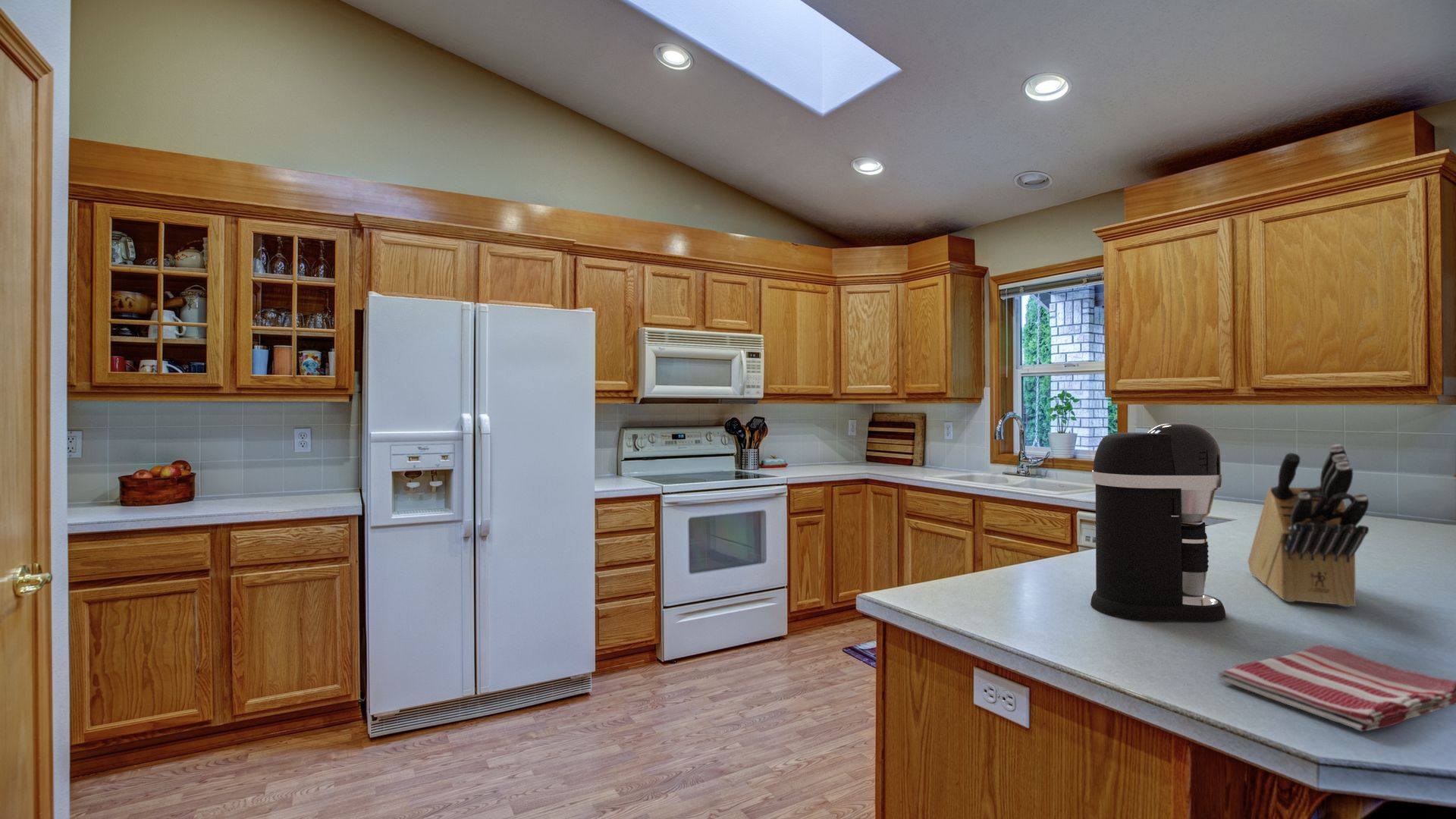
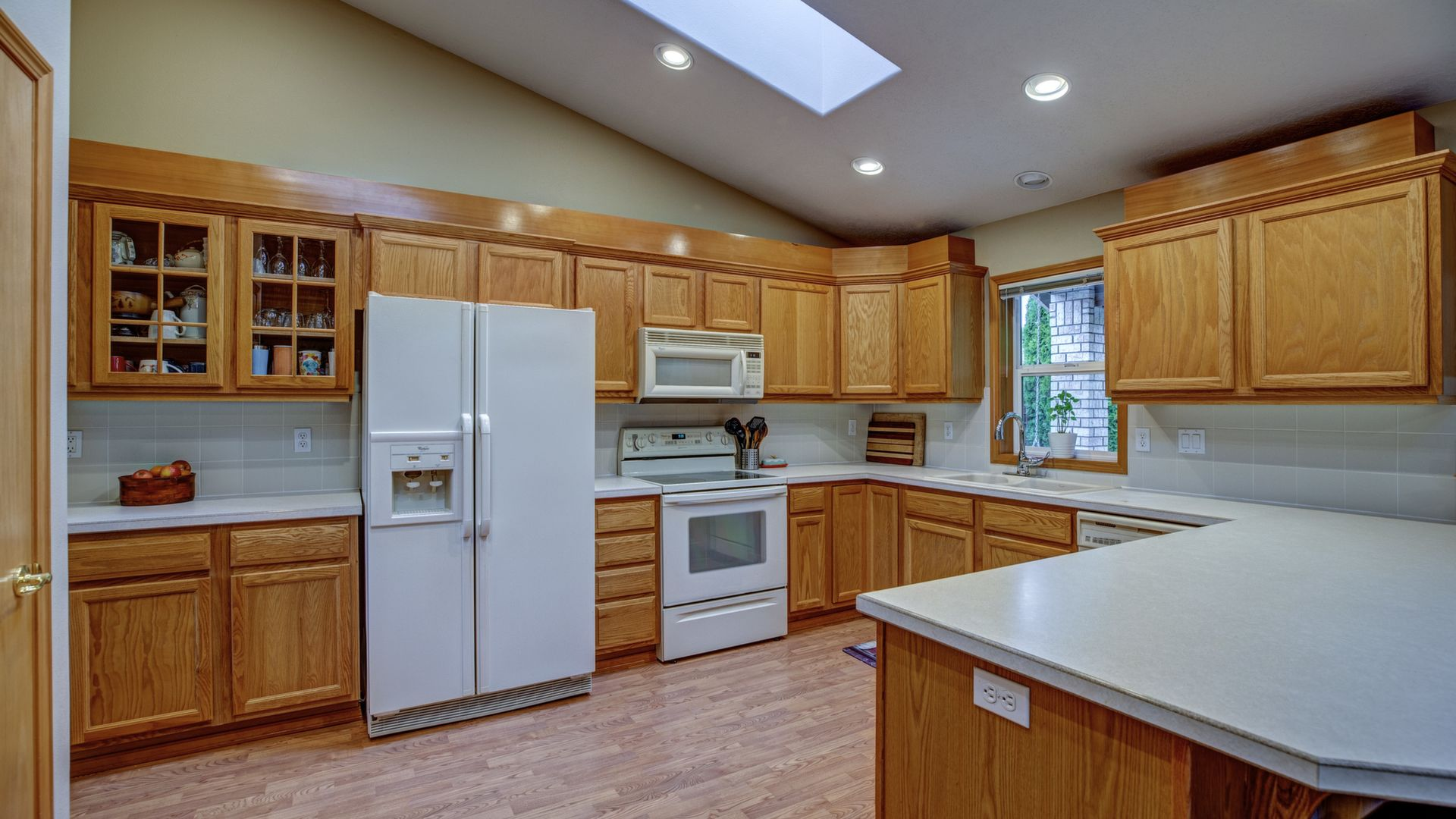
- knife block [1247,444,1370,607]
- dish towel [1217,645,1456,732]
- coffee maker [1090,422,1226,622]
